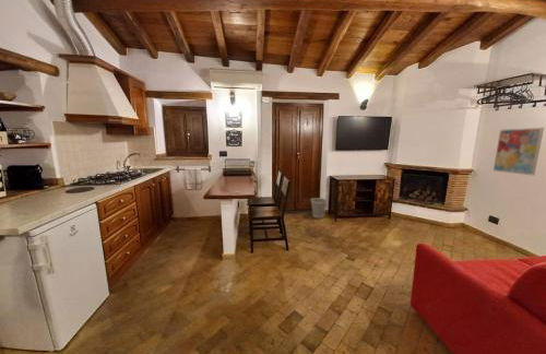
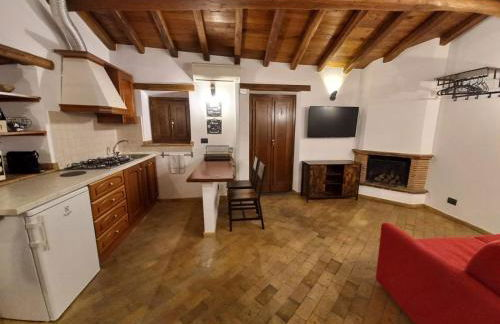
- wastebasket [309,197,329,219]
- wall art [492,127,545,177]
